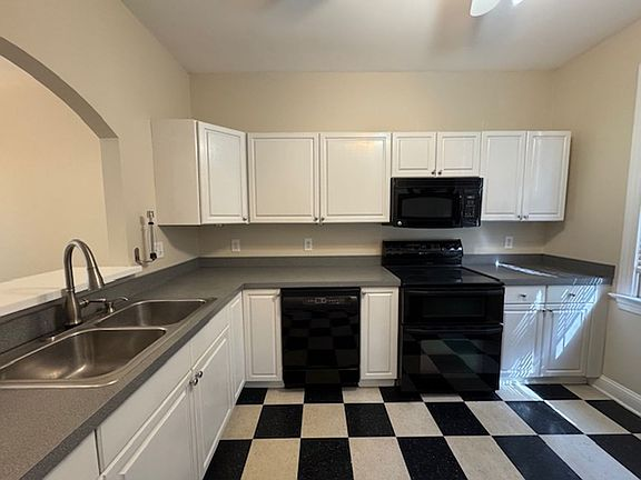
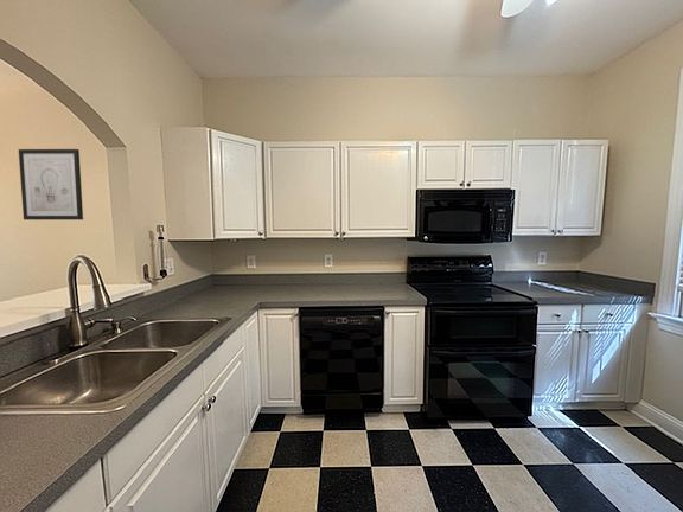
+ wall art [18,148,84,220]
